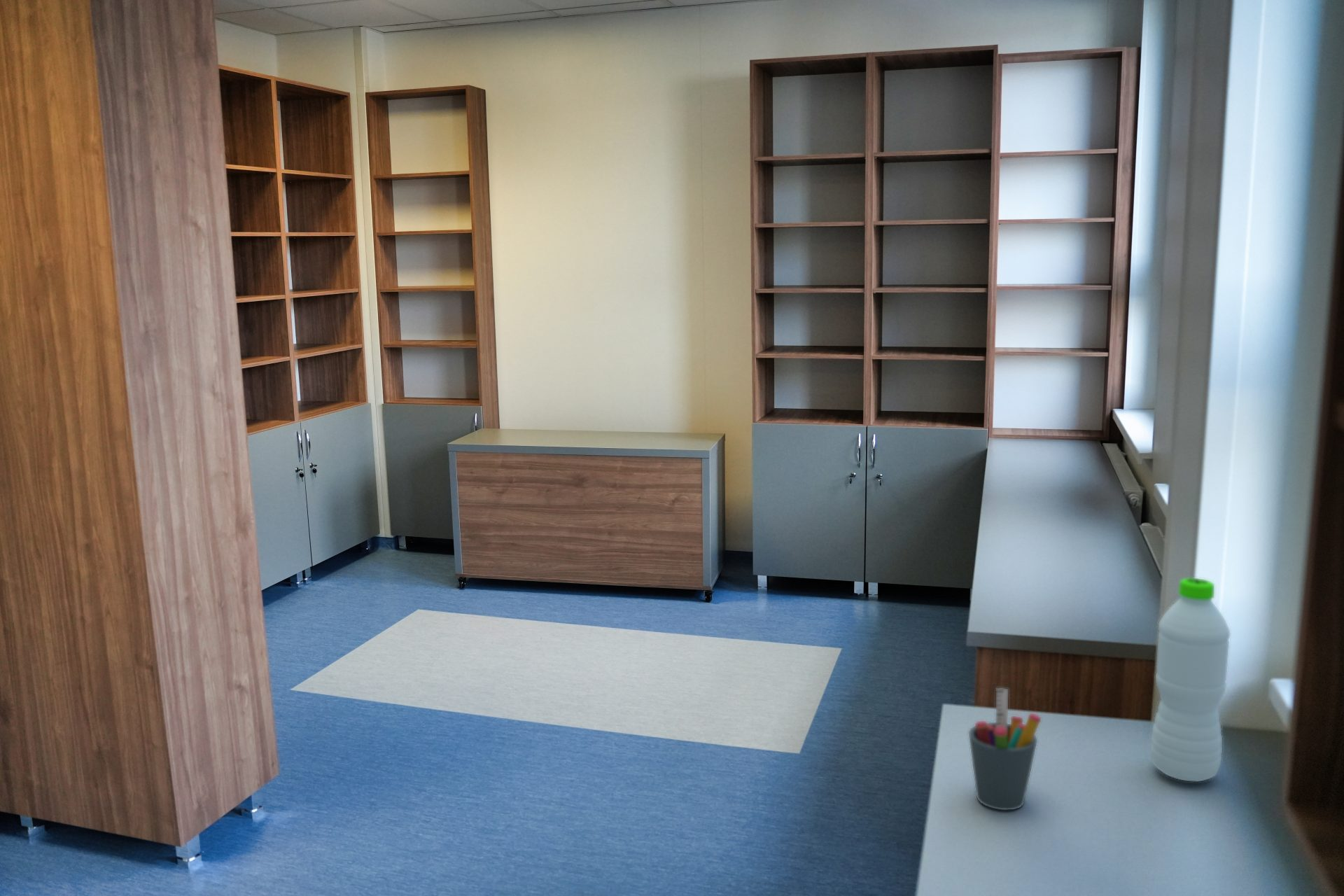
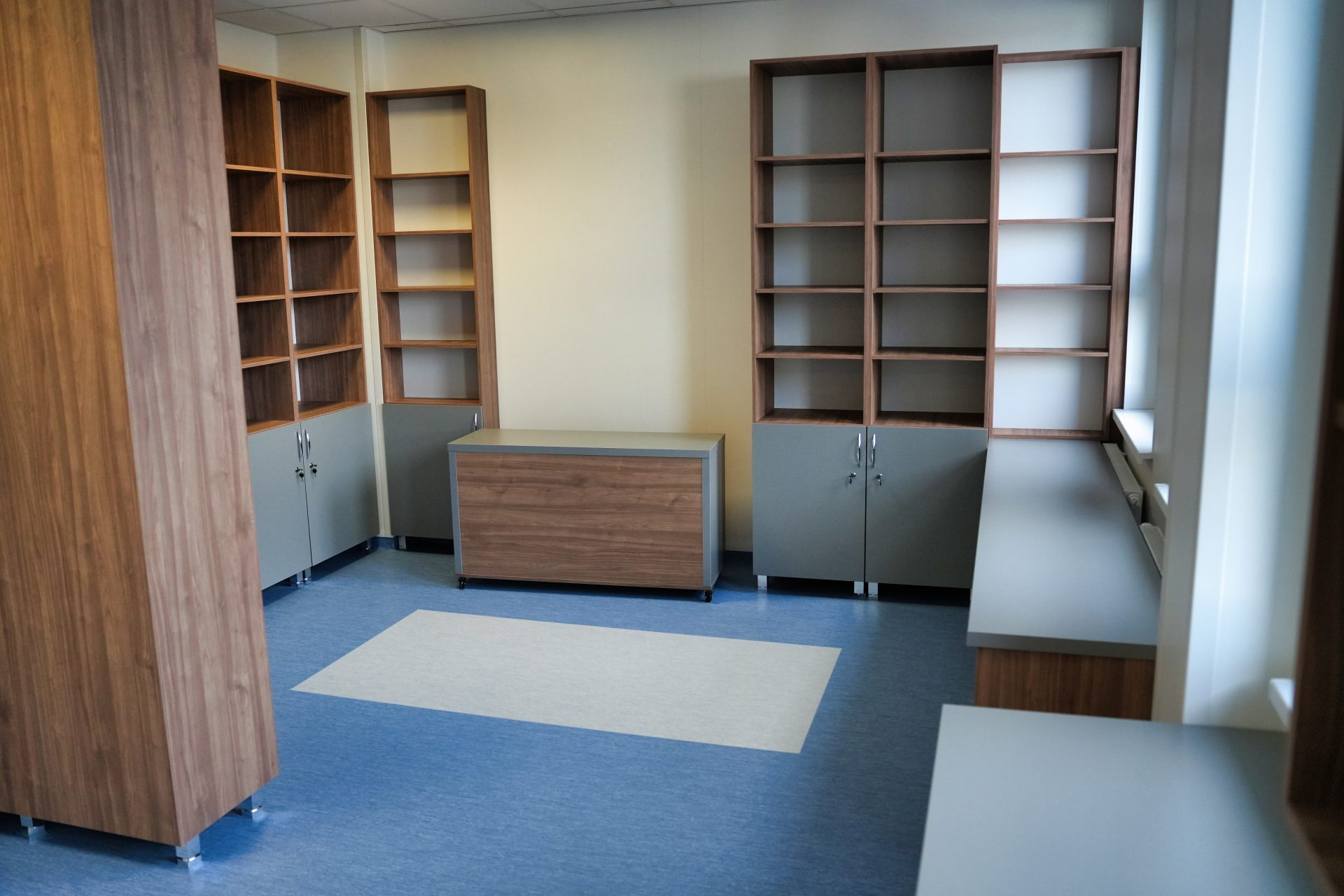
- pen holder [968,687,1042,811]
- water bottle [1150,577,1231,782]
